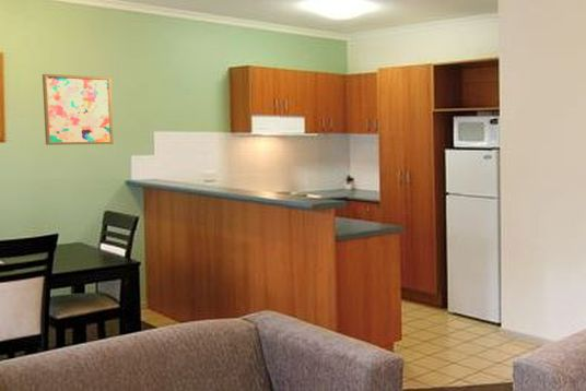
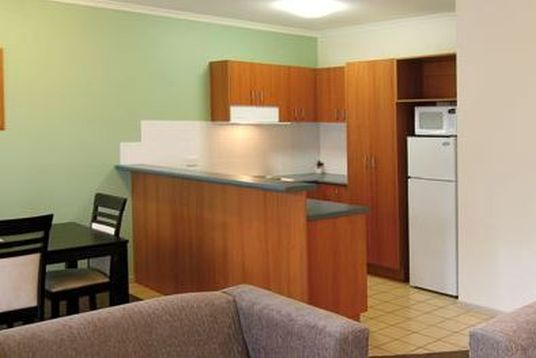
- wall art [42,73,115,146]
